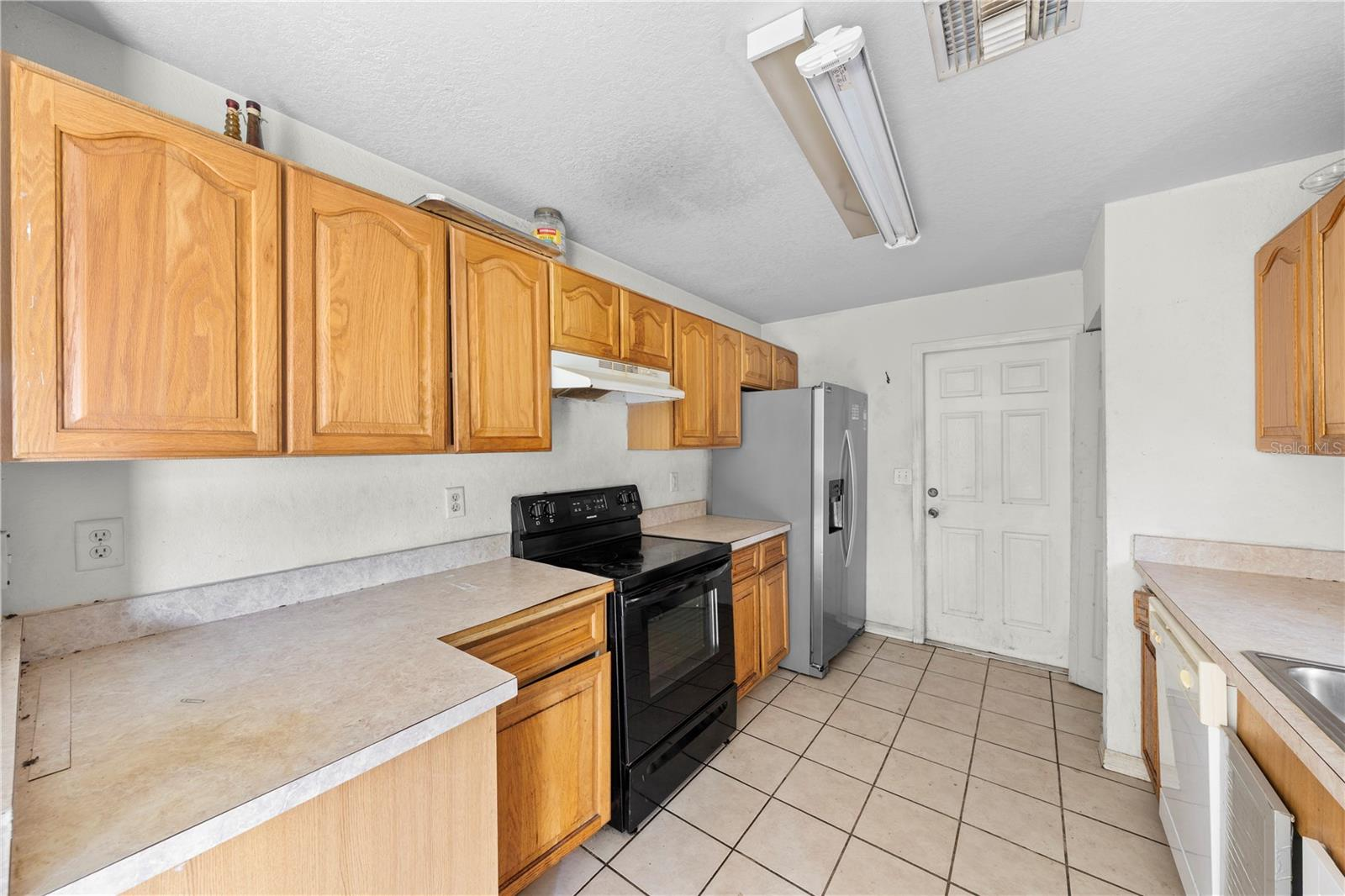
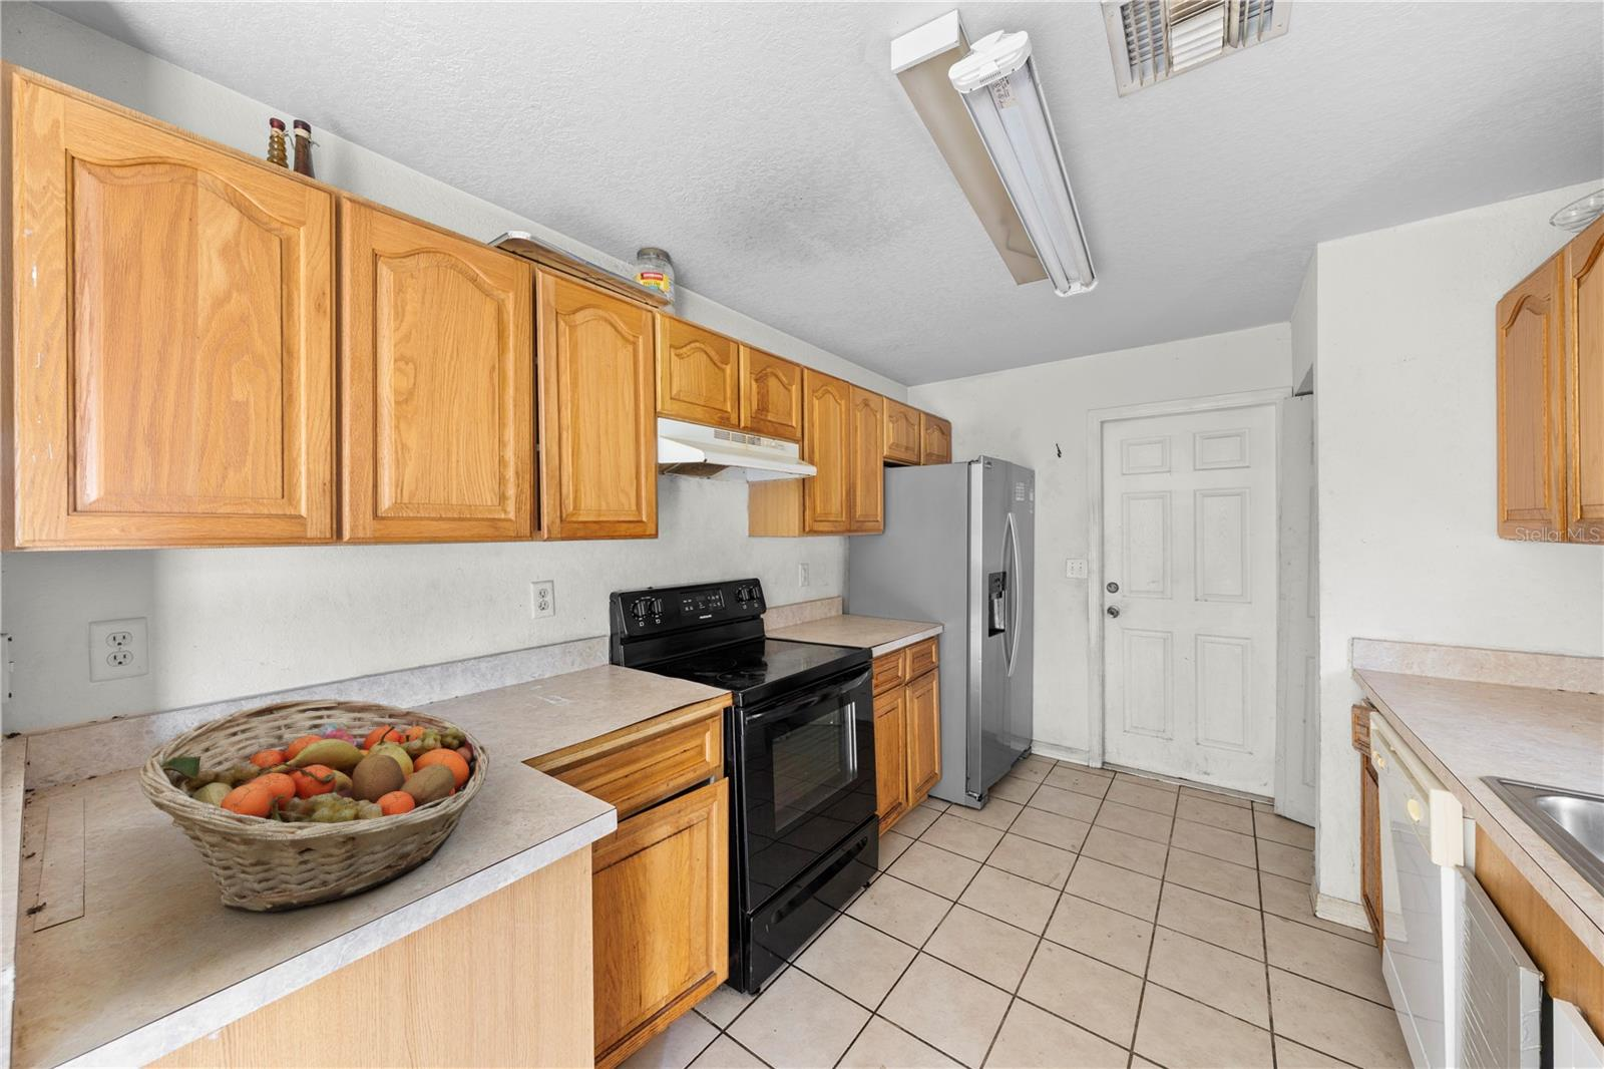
+ fruit basket [137,698,490,914]
